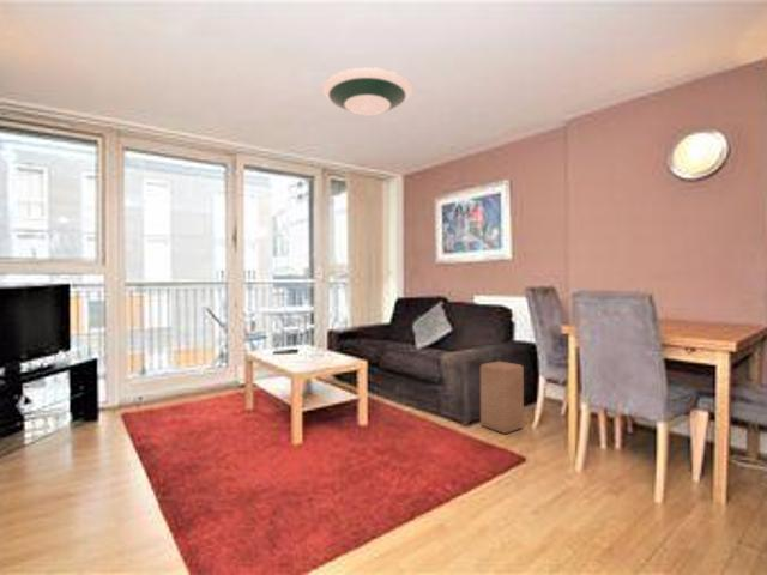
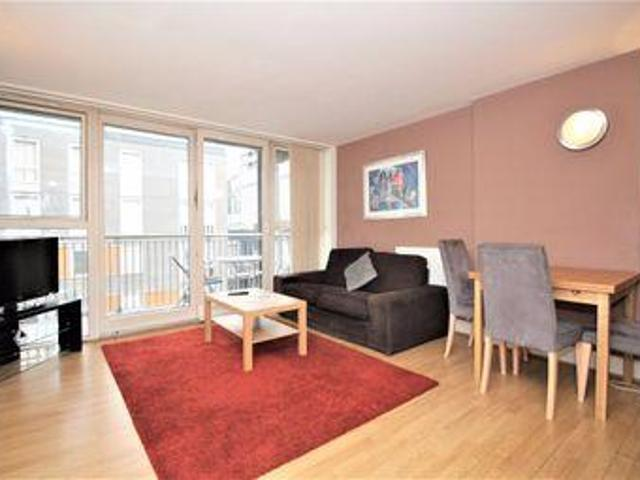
- wooden block [479,359,525,435]
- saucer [321,66,413,117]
